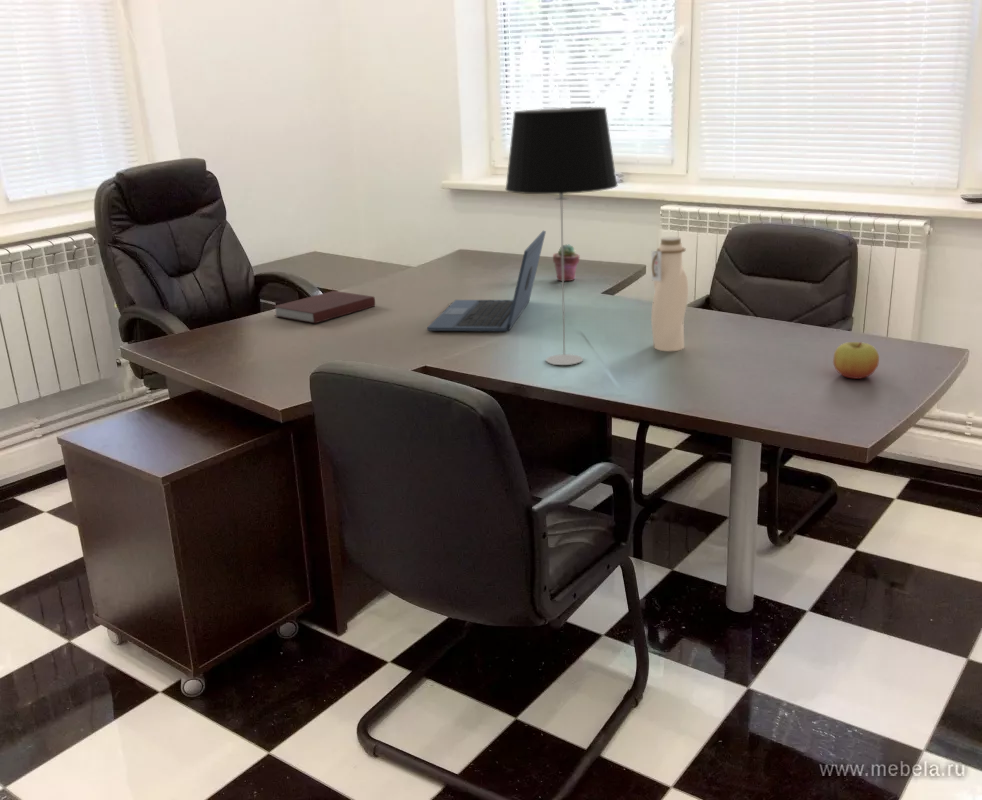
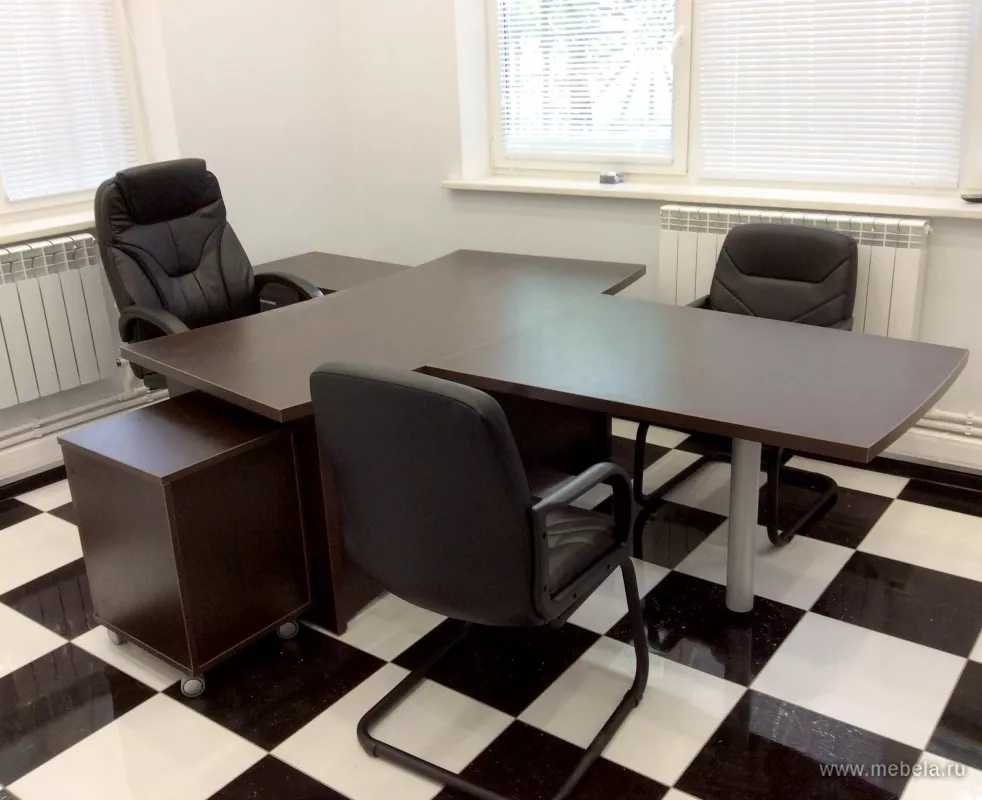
- notebook [272,290,376,324]
- potted succulent [552,243,581,282]
- table lamp [504,106,618,366]
- apple [832,341,880,380]
- water bottle [650,236,689,352]
- laptop [426,230,547,332]
